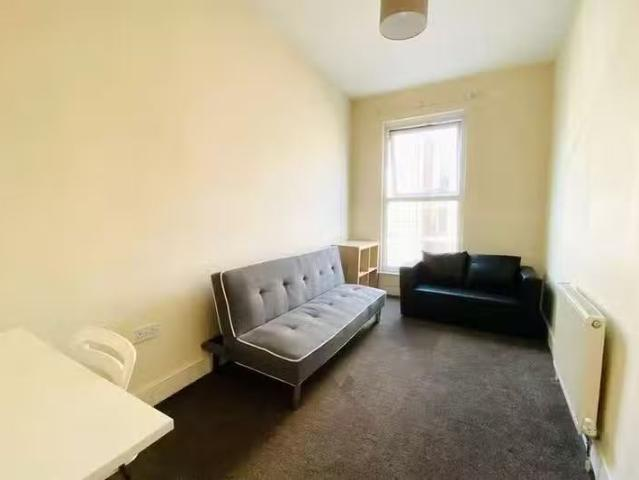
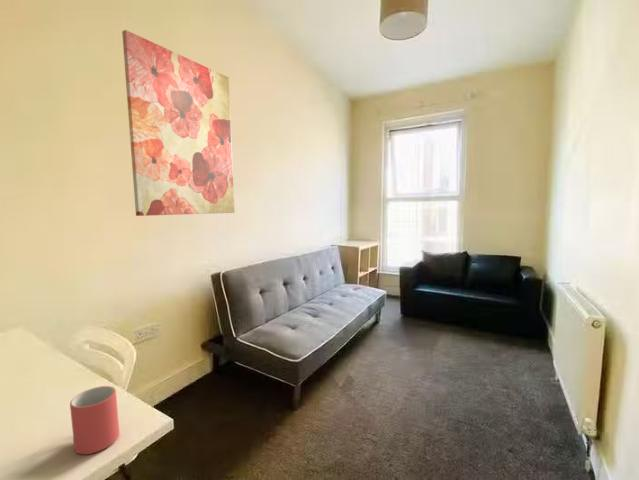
+ mug [69,385,120,455]
+ wall art [121,29,236,217]
